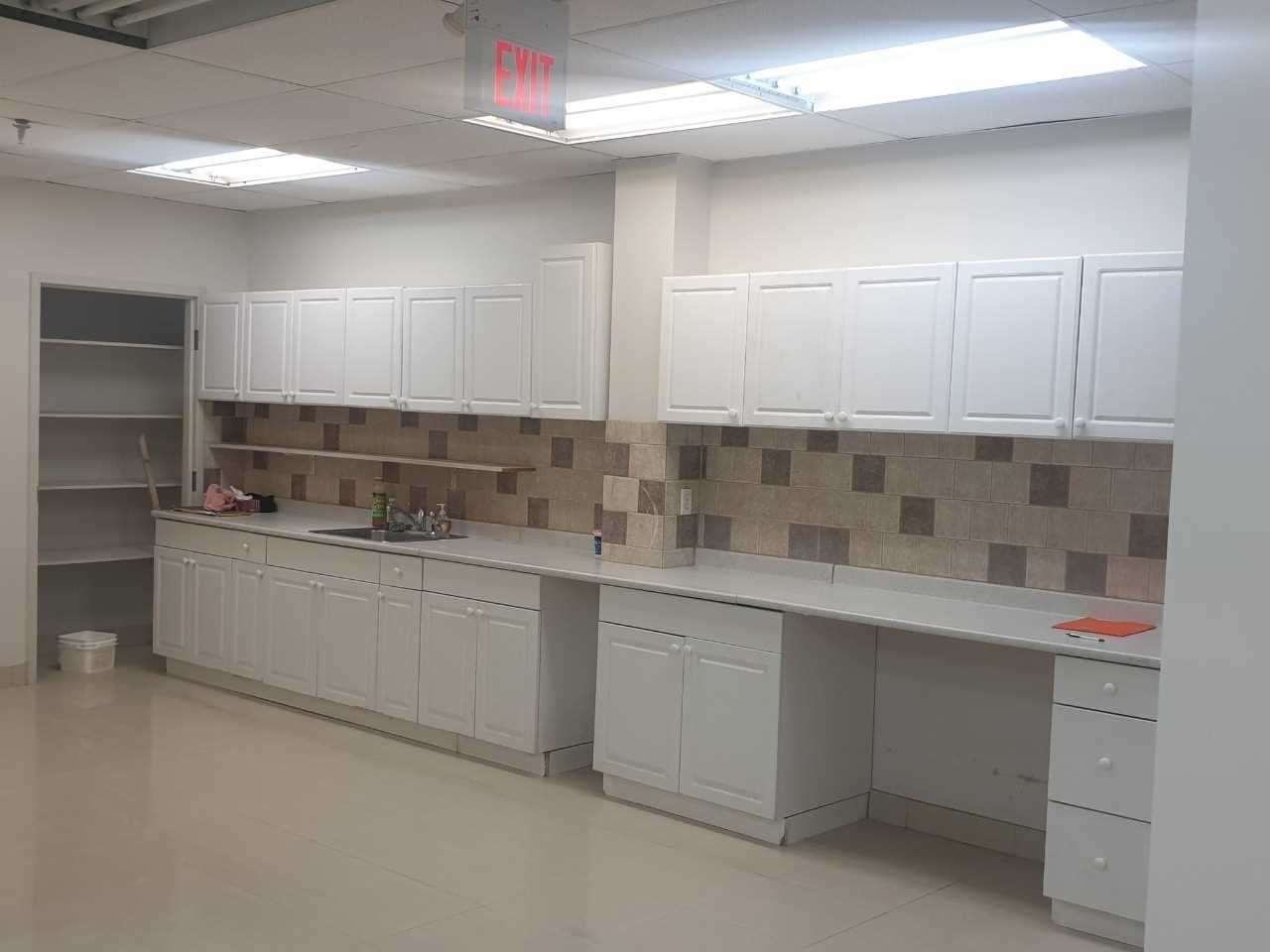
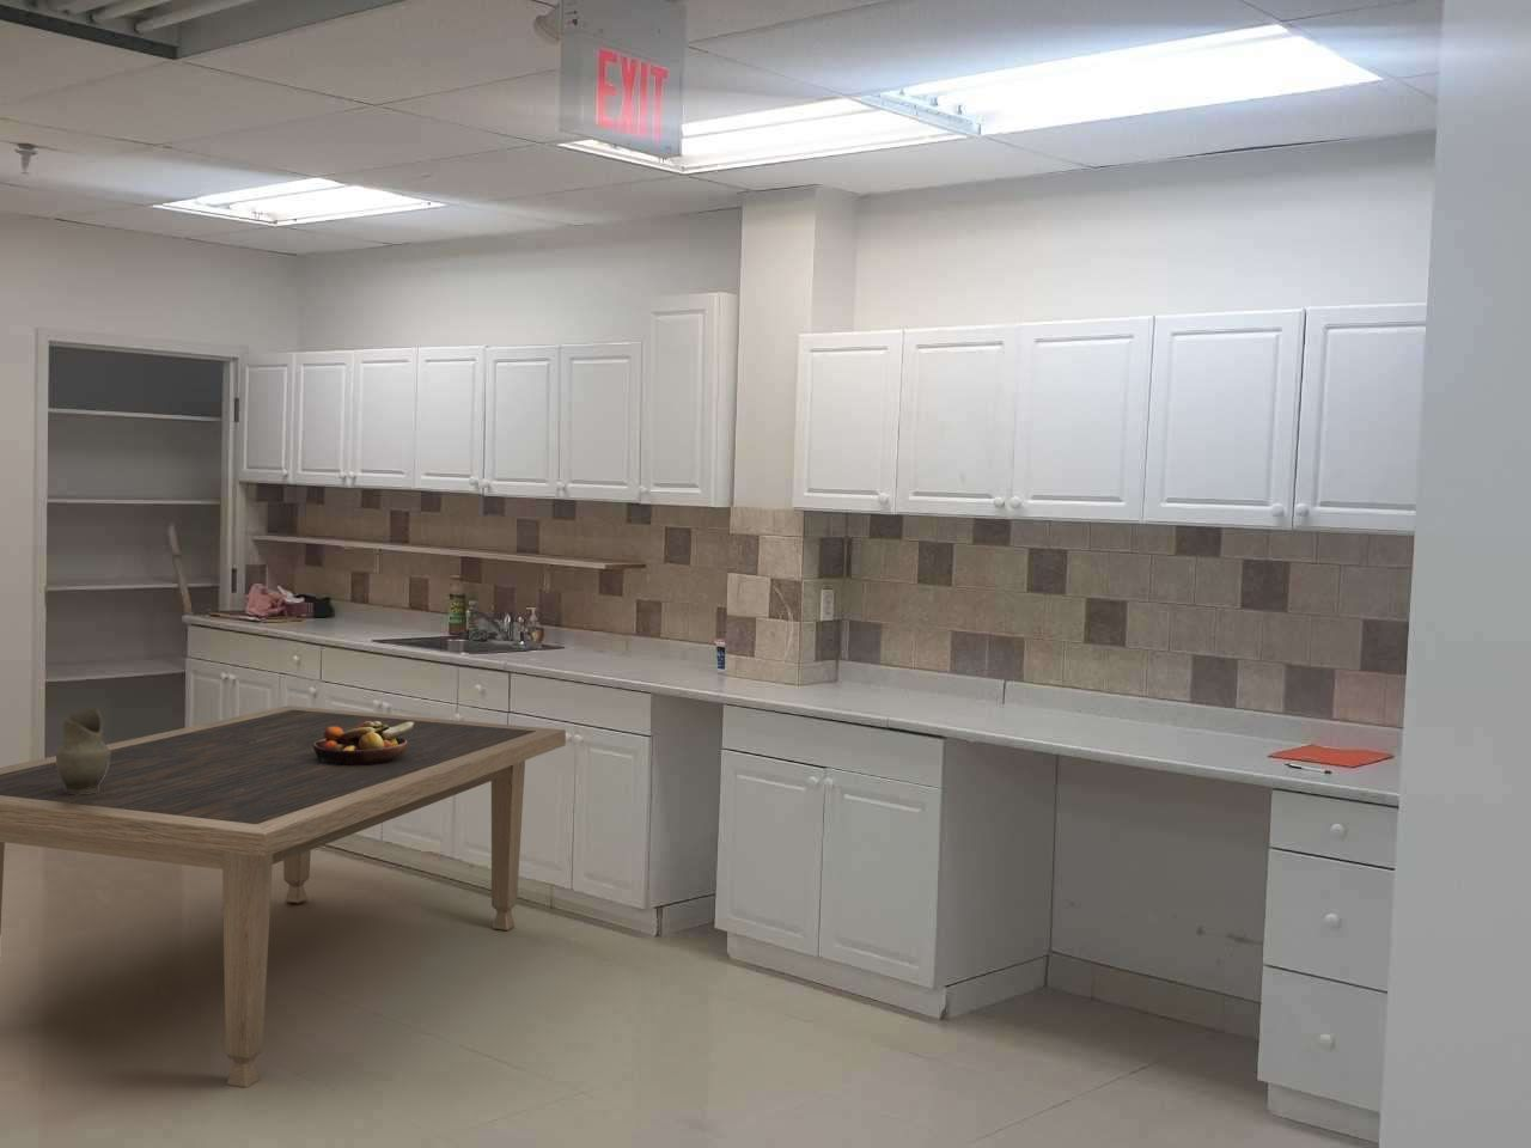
+ fruit bowl [313,721,415,766]
+ dining table [0,704,567,1089]
+ pitcher [55,707,110,795]
